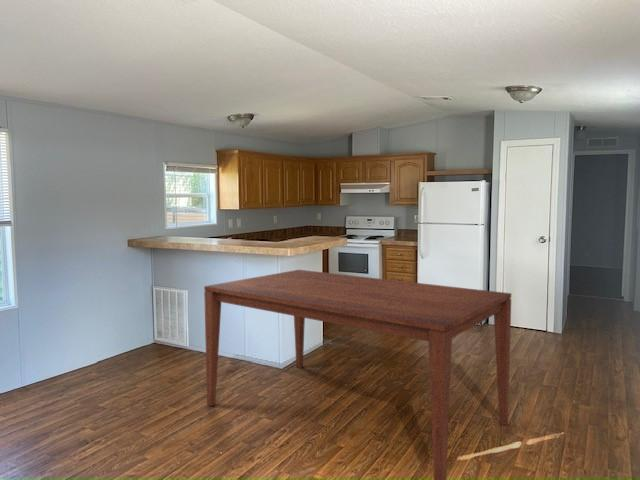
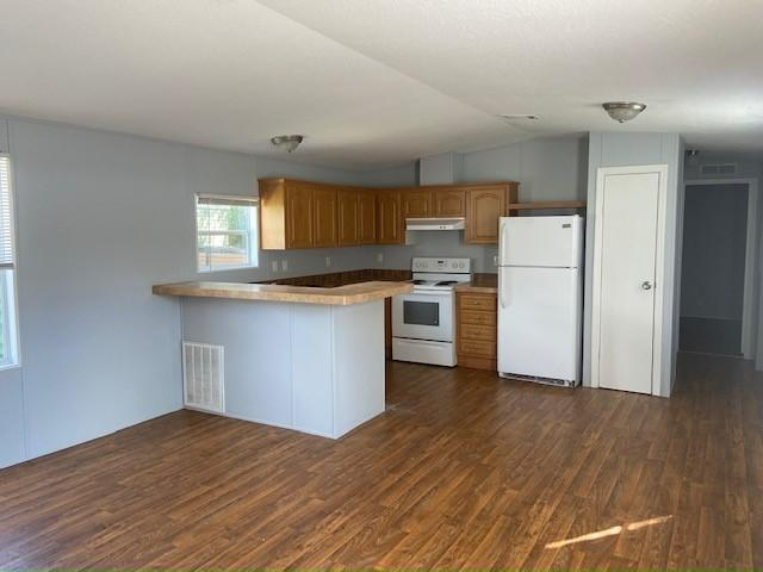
- dining table [203,269,512,480]
